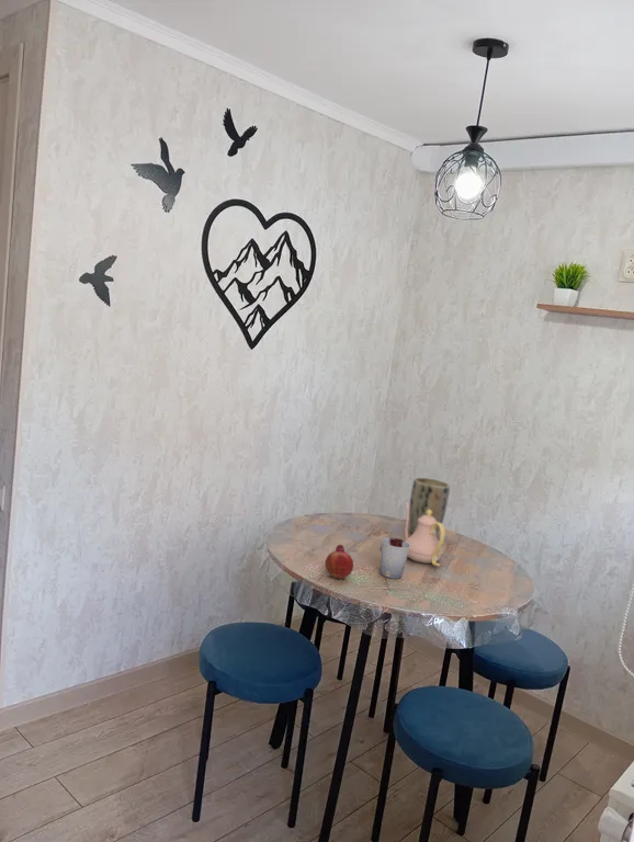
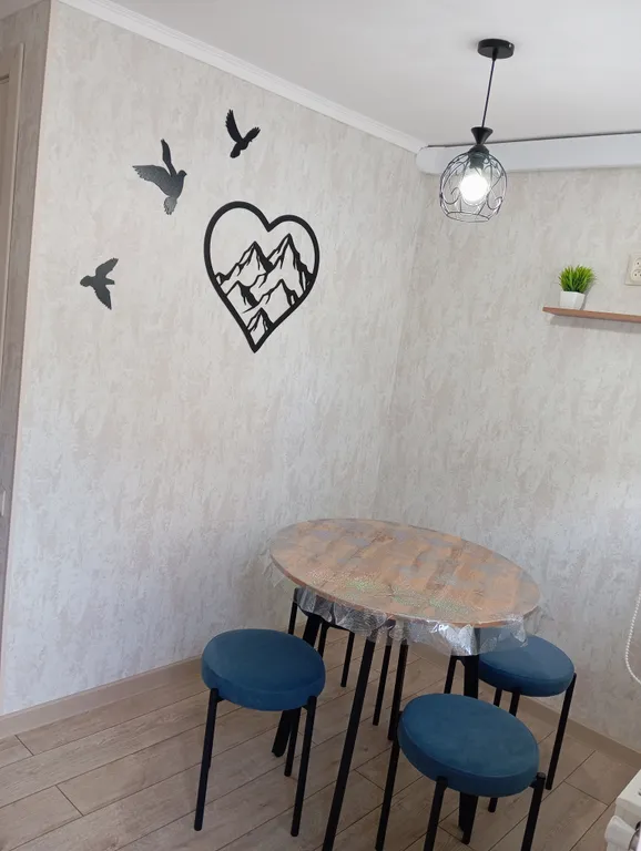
- teapot [404,501,446,567]
- cup [378,536,410,580]
- fruit [324,544,354,581]
- plant pot [408,477,451,535]
